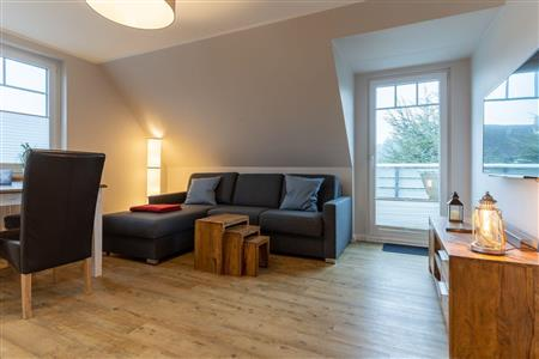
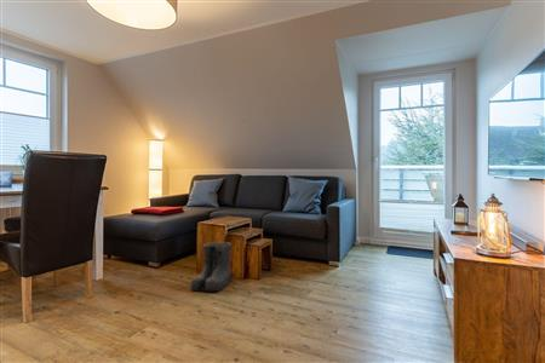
+ boots [189,241,233,293]
